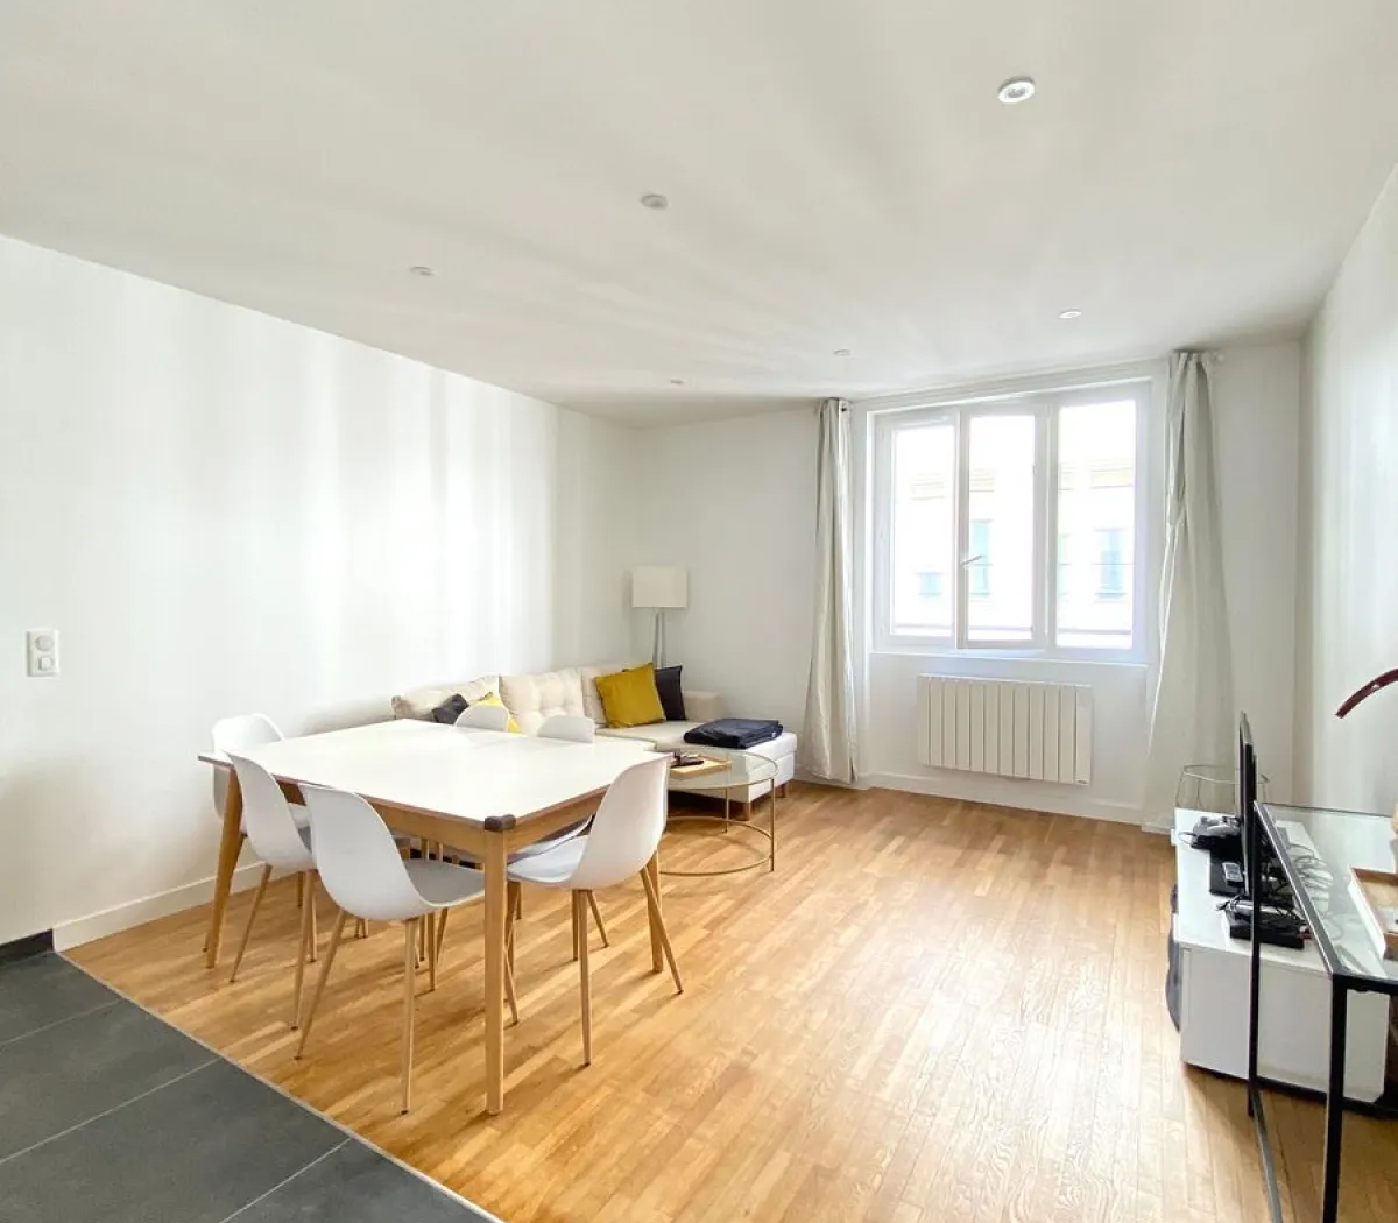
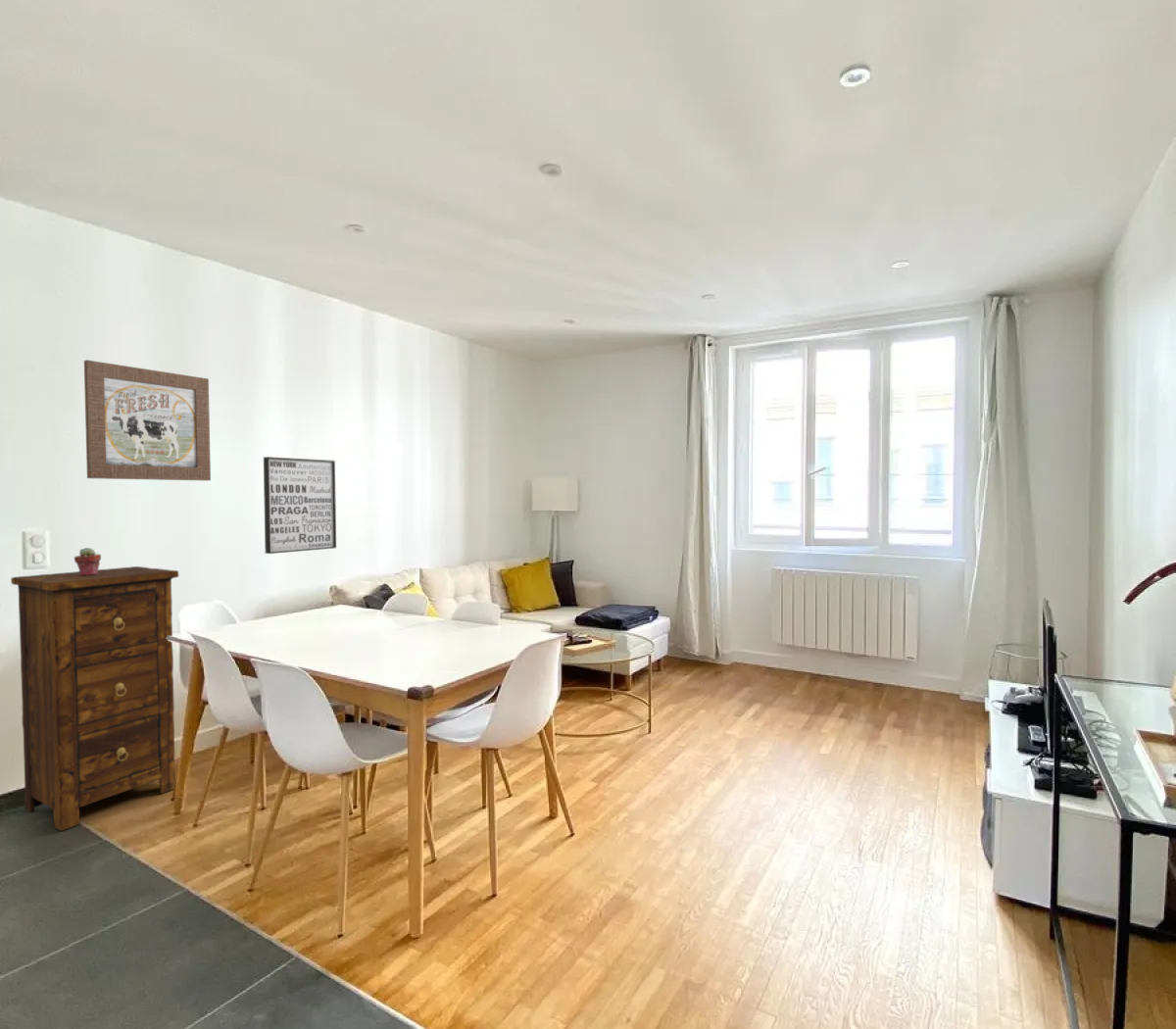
+ cabinet [10,565,180,832]
+ wall art [263,456,337,555]
+ wall art [83,359,212,481]
+ potted succulent [73,547,102,575]
